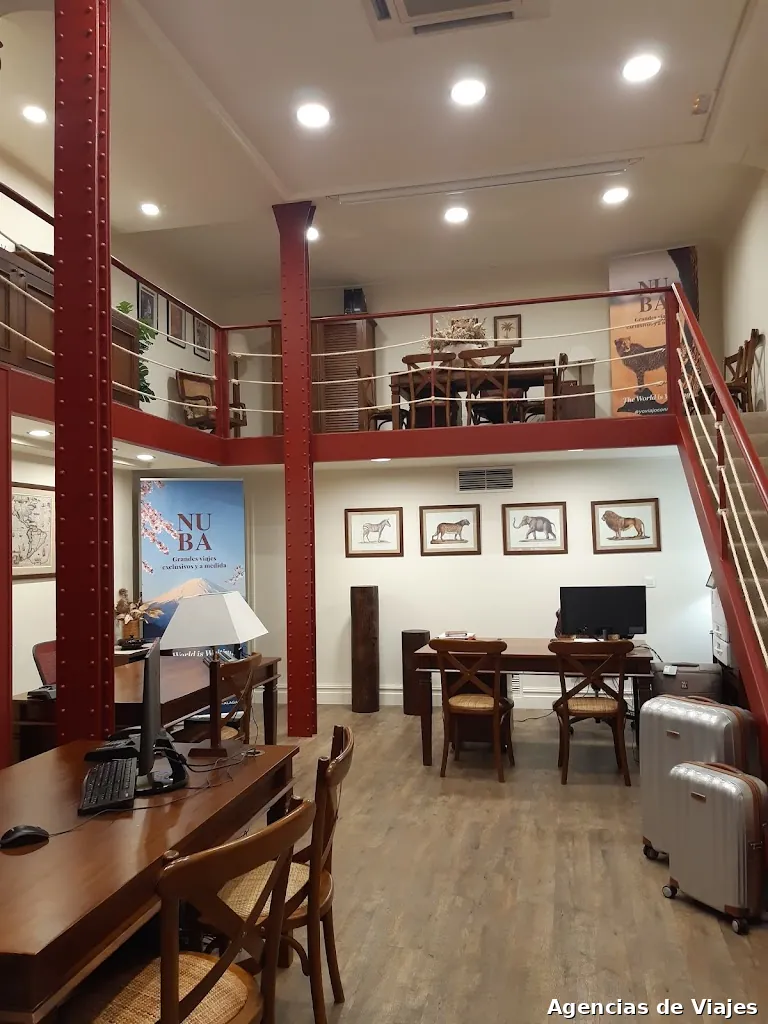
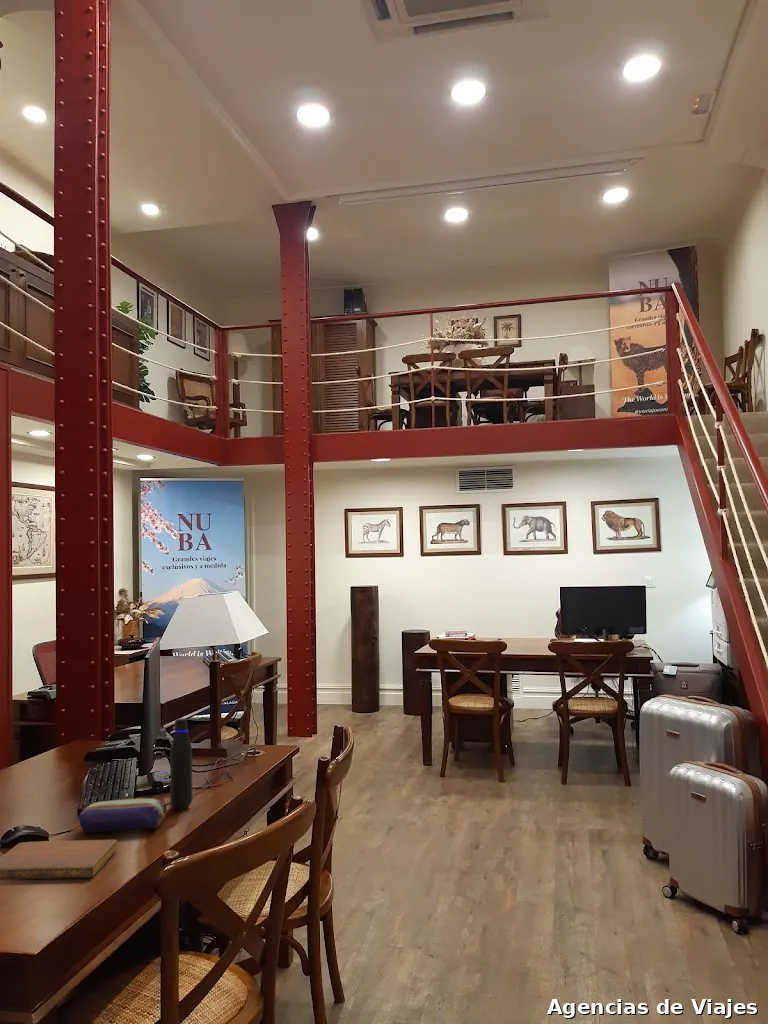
+ notebook [0,839,118,881]
+ water bottle [169,717,193,811]
+ pencil case [78,797,167,834]
